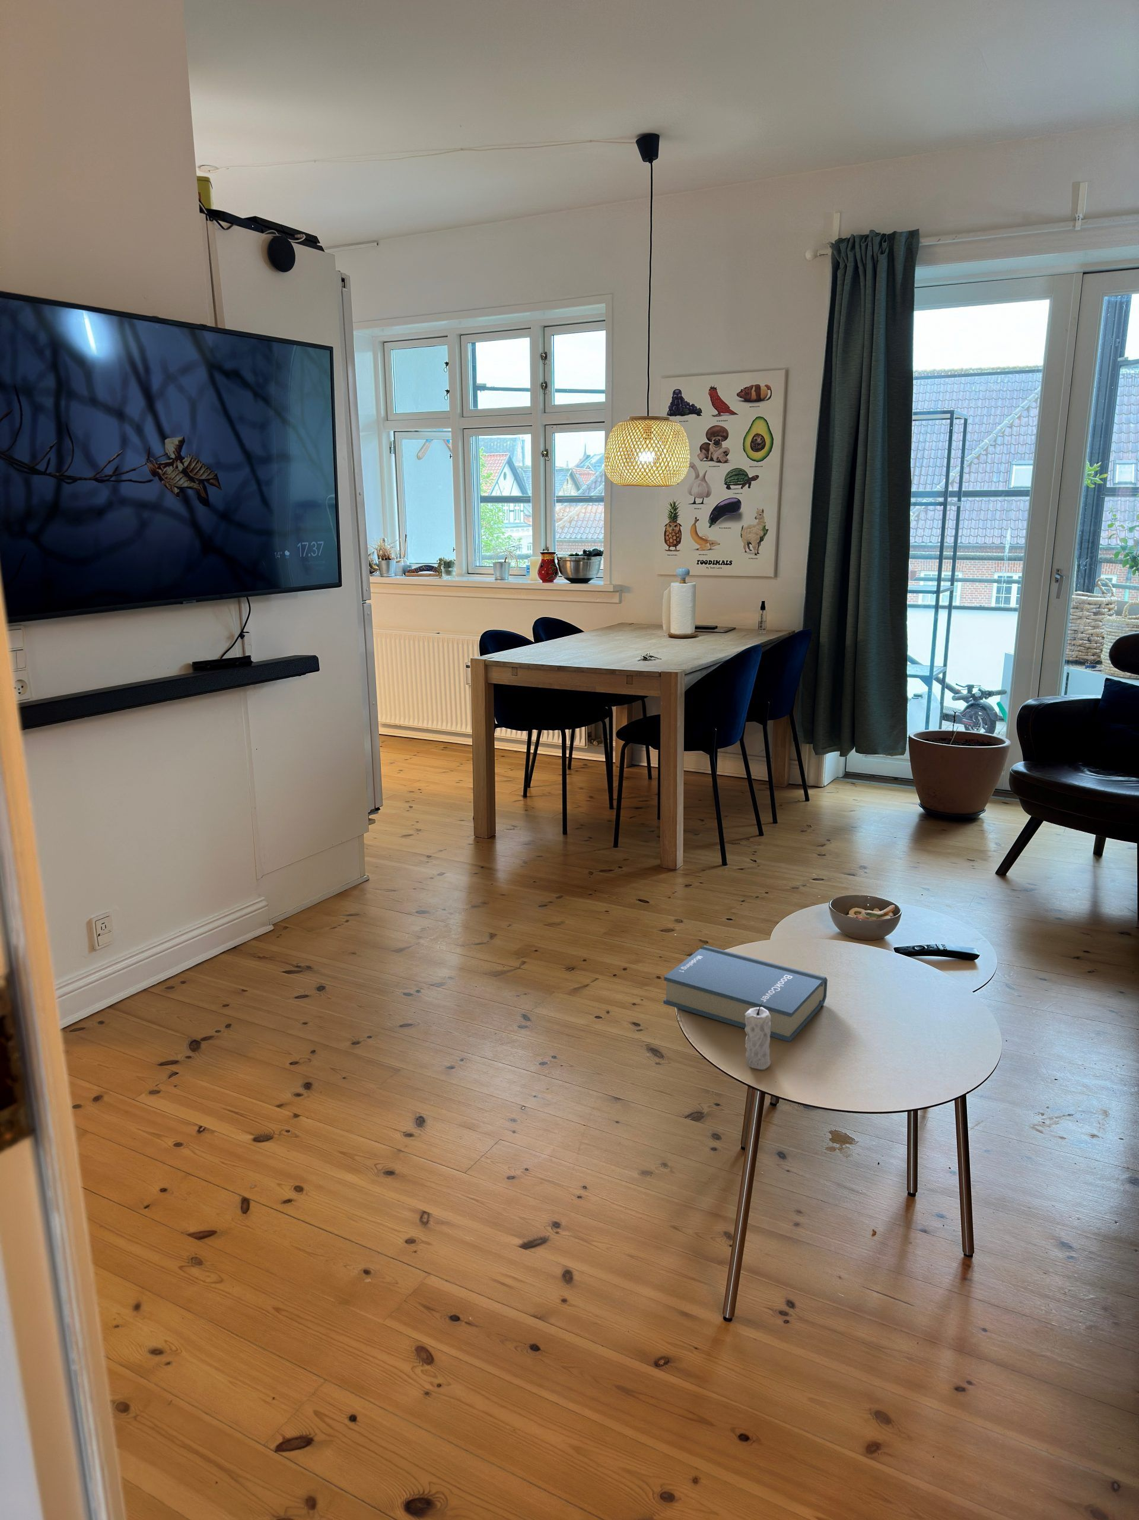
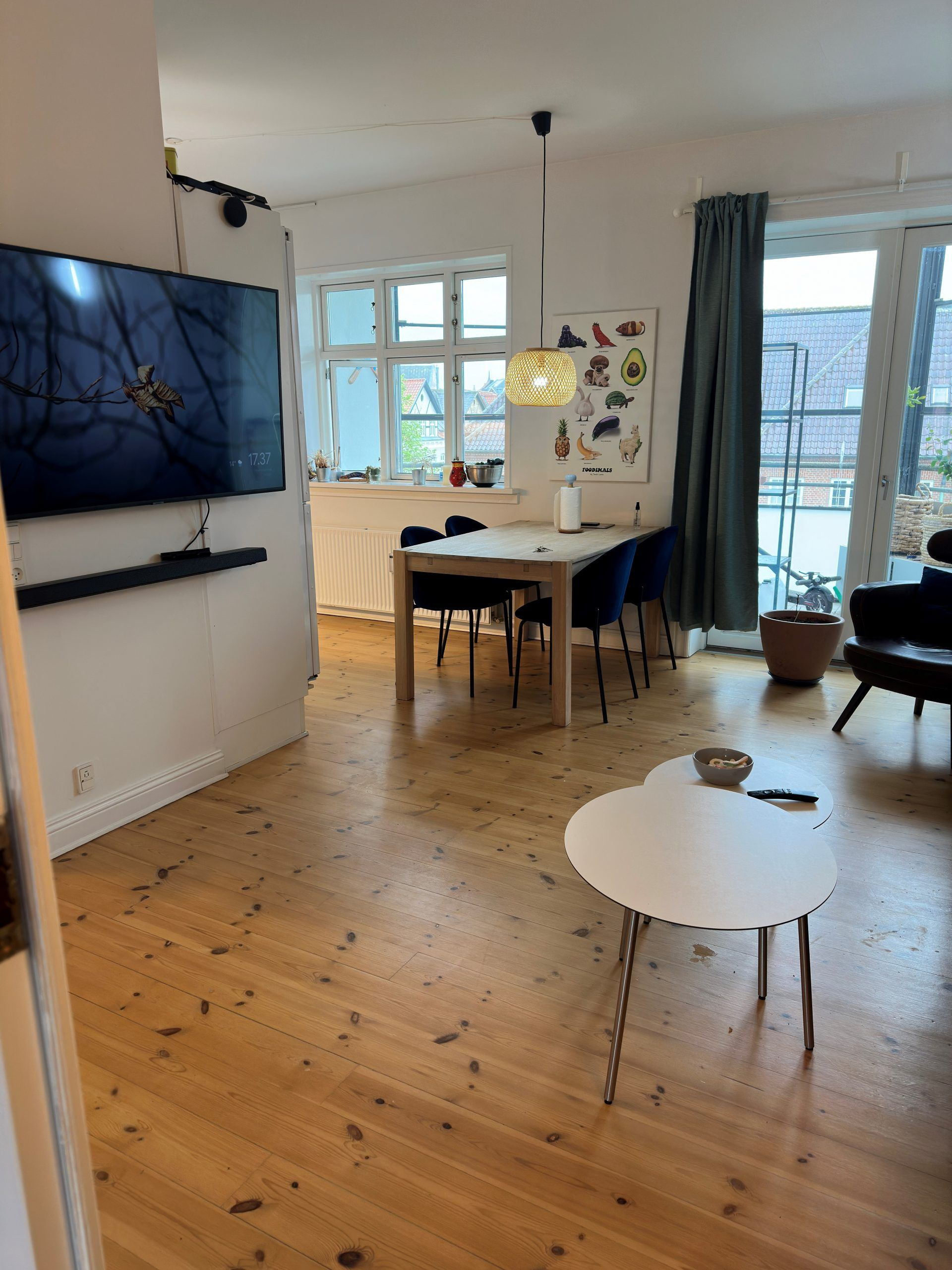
- candle [744,1005,772,1070]
- hardback book [663,946,828,1042]
